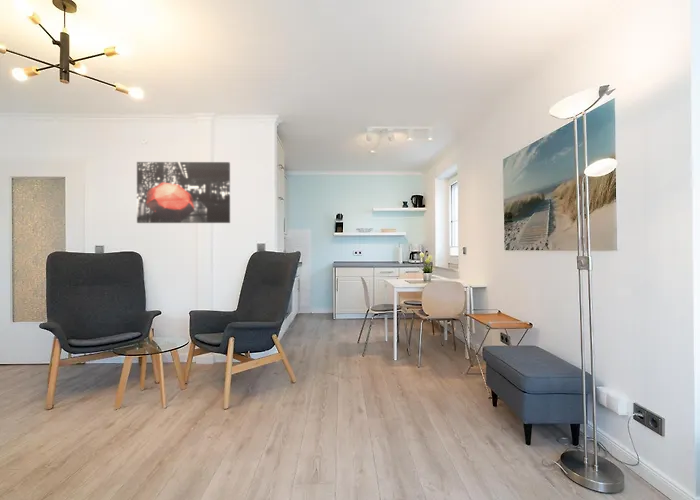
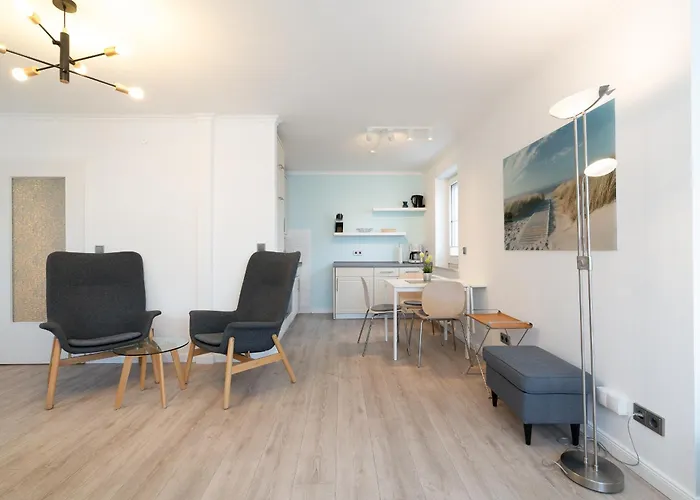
- wall art [136,161,231,224]
